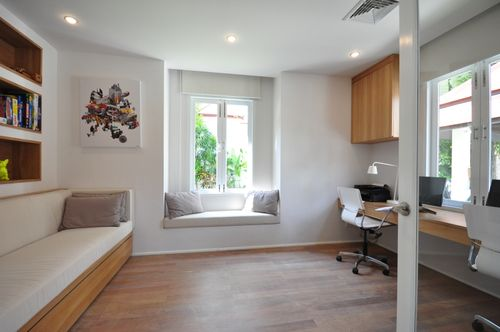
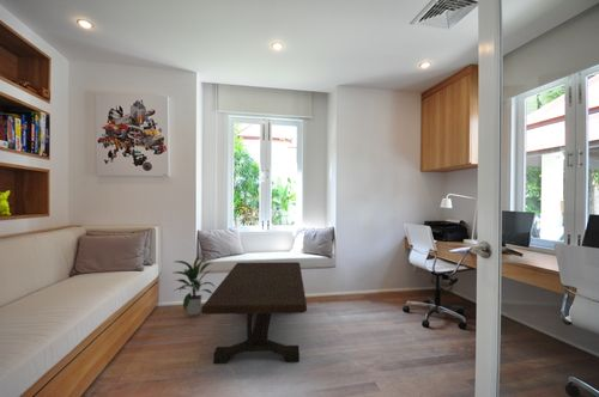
+ coffee table [200,261,308,365]
+ indoor plant [171,252,217,317]
